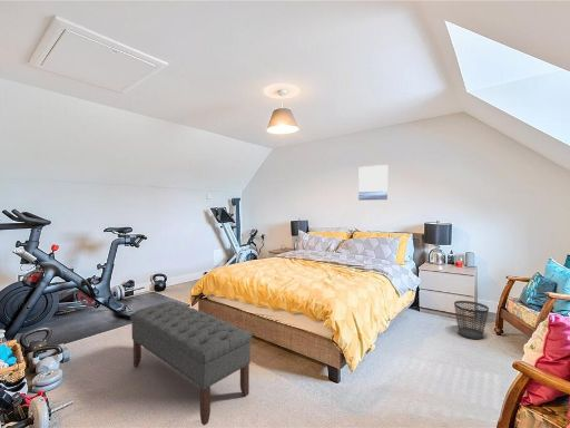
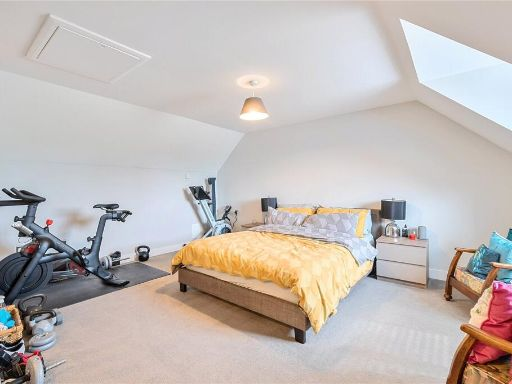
- bench [129,301,254,427]
- wastebasket [453,300,490,340]
- wall art [357,164,389,201]
